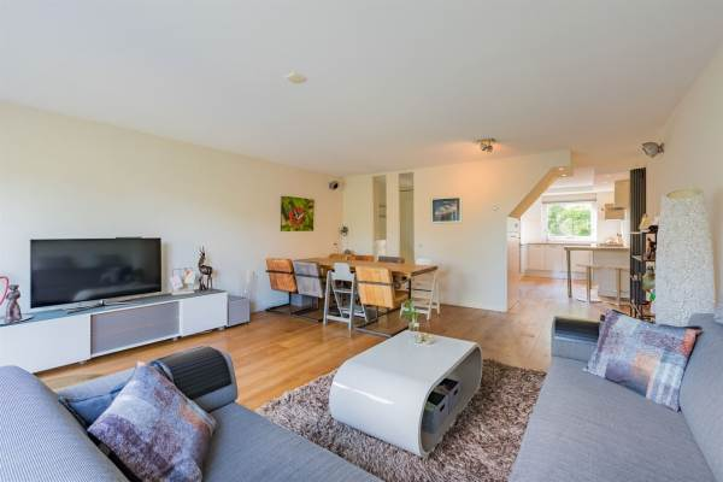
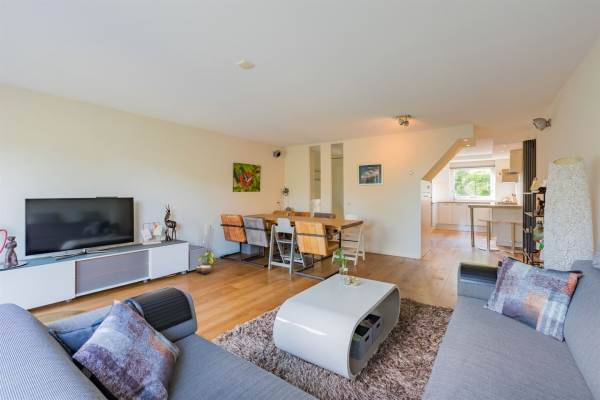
+ potted plant [195,250,217,275]
